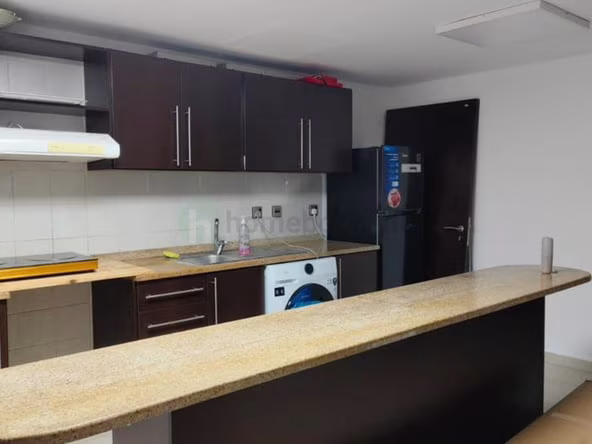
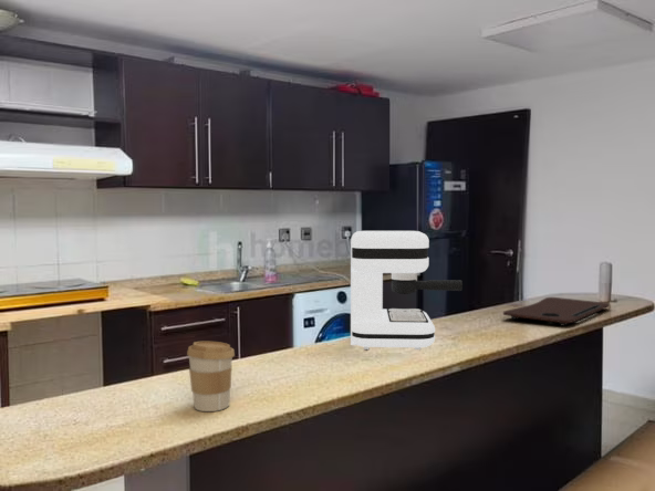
+ coffee cup [186,341,236,412]
+ cutting board [502,296,611,327]
+ coffee maker [350,230,464,351]
